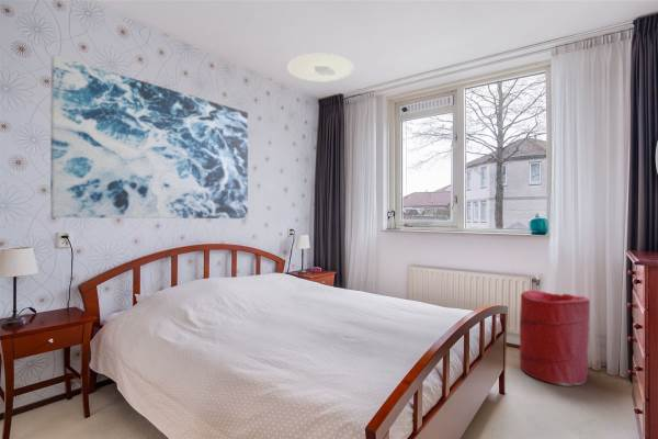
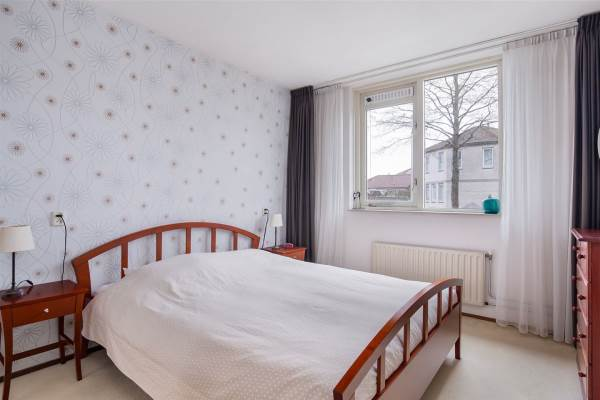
- ceiling light [286,53,354,82]
- laundry hamper [519,290,591,387]
- wall art [49,54,249,219]
